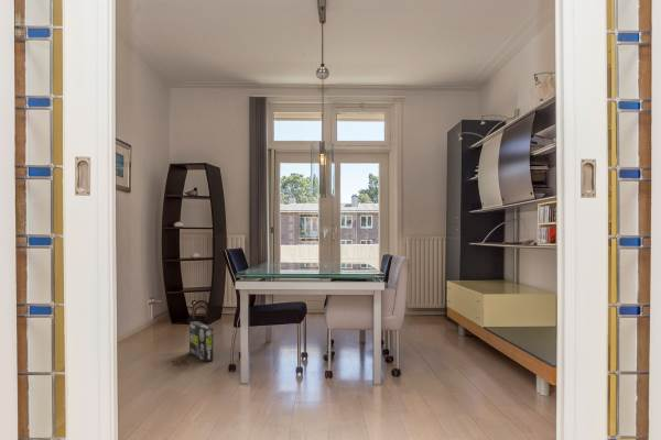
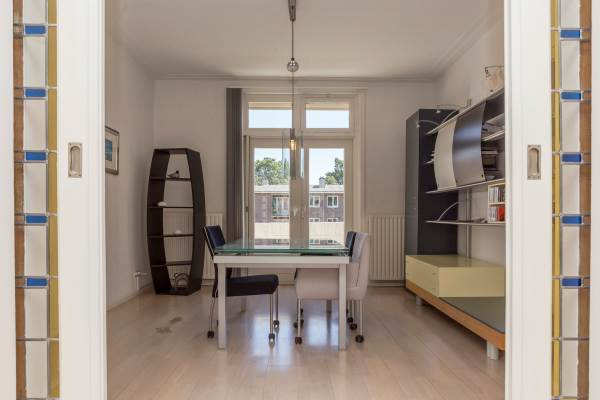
- box [188,320,215,363]
